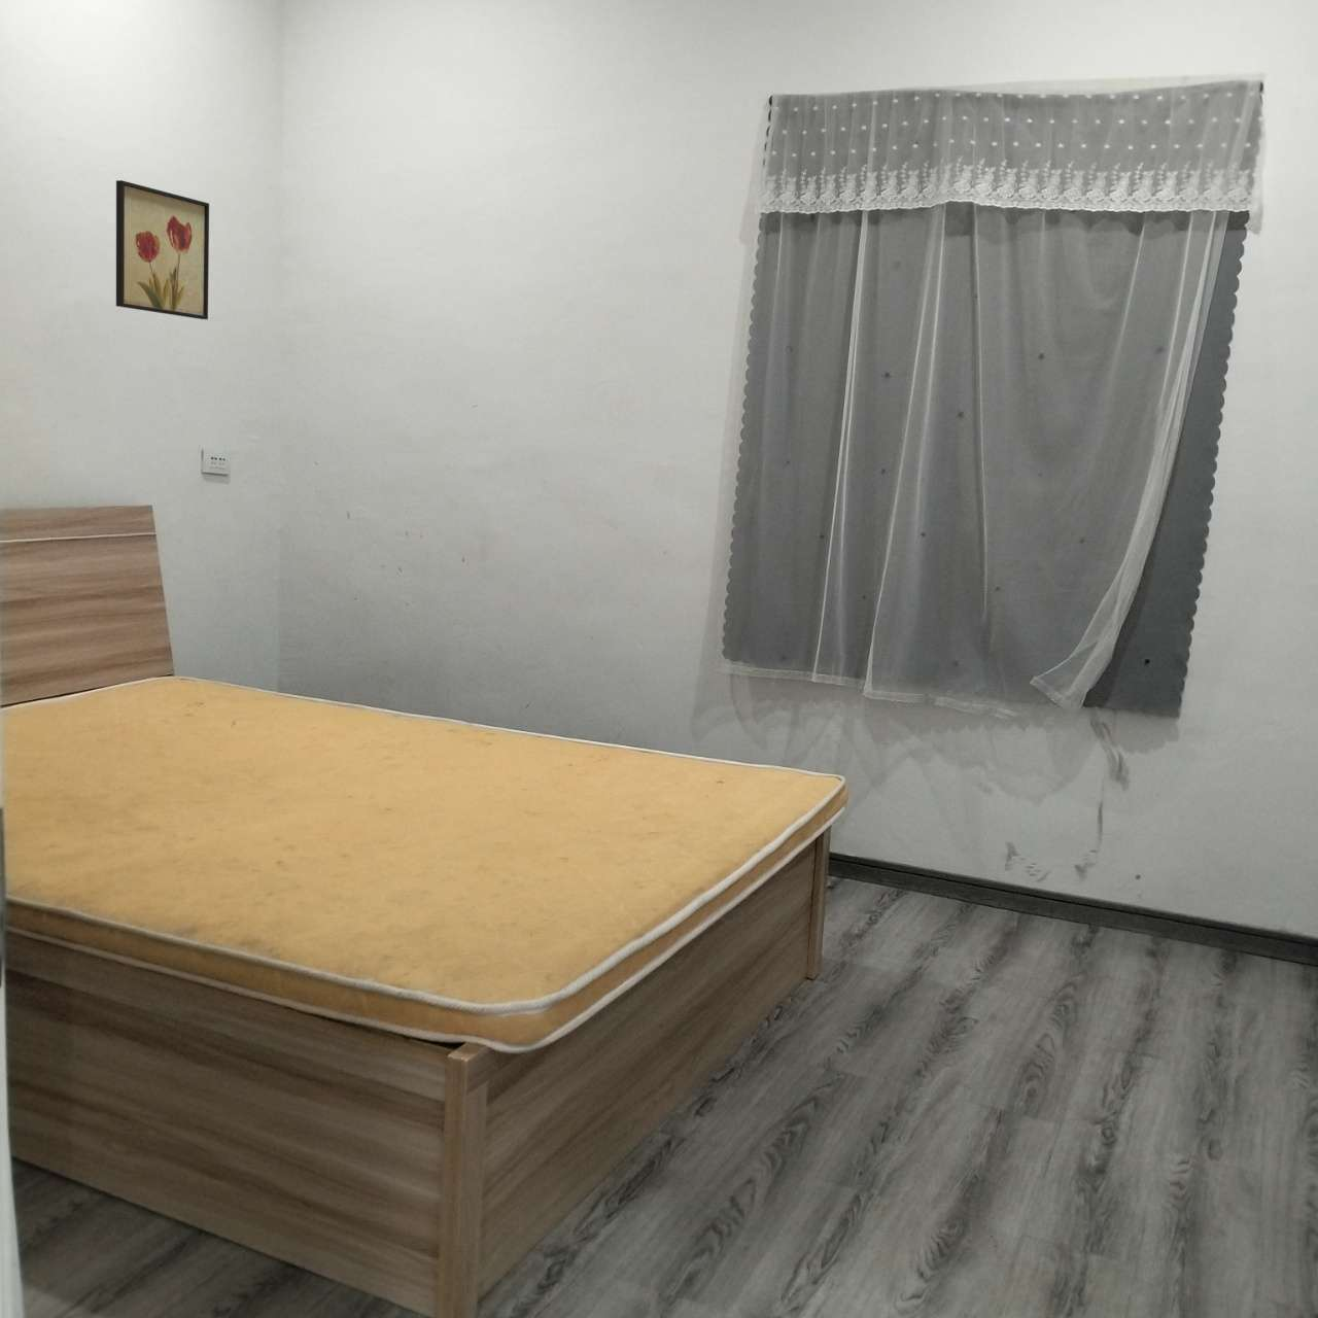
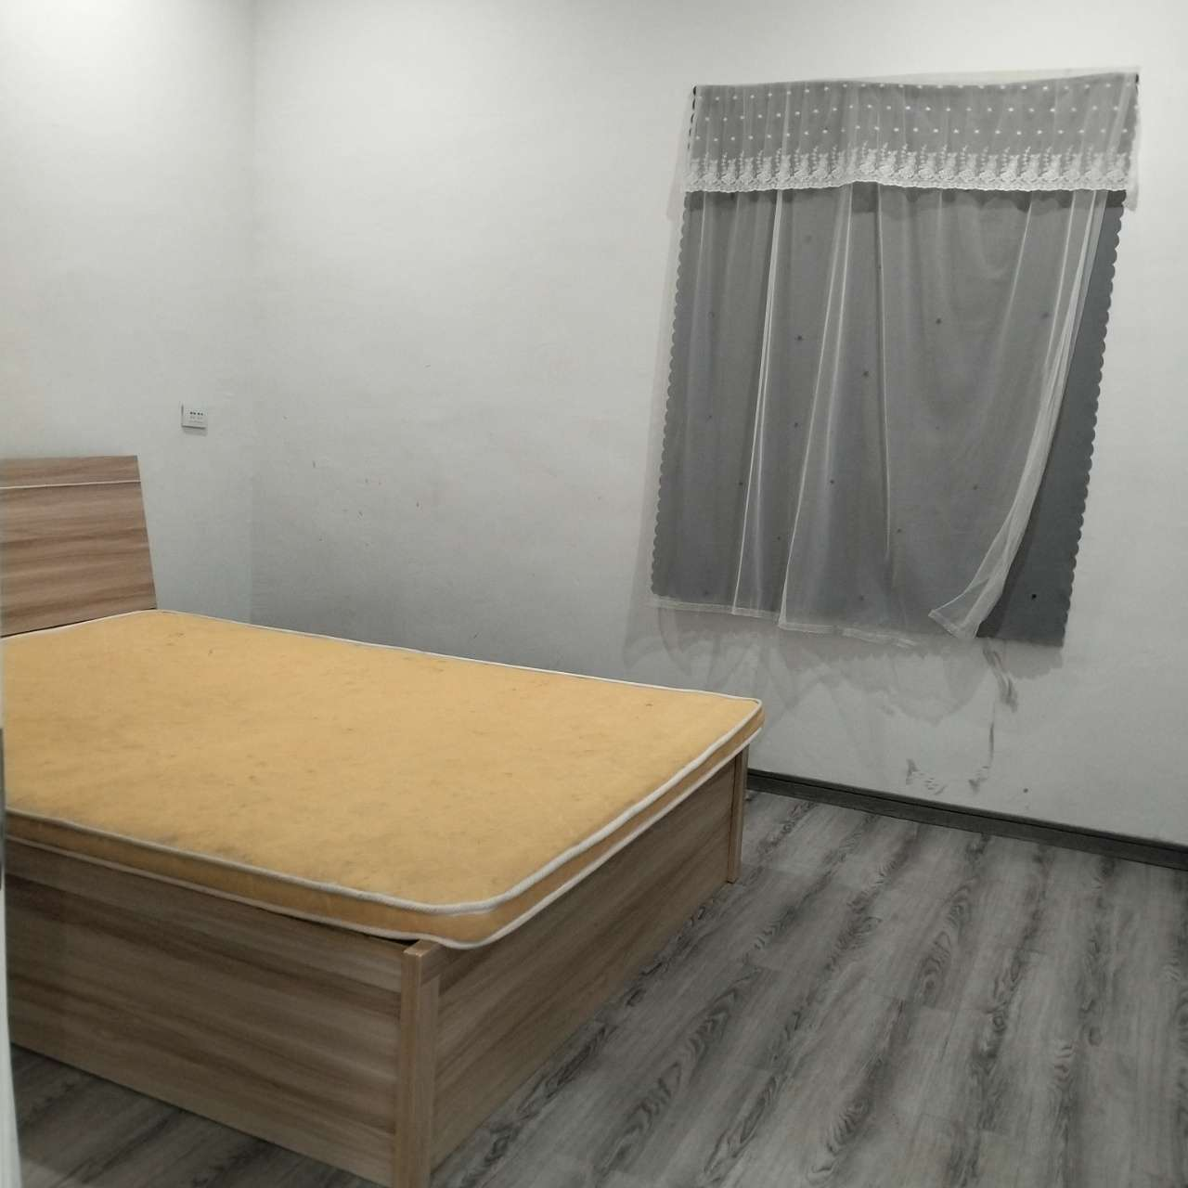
- wall art [116,179,210,320]
